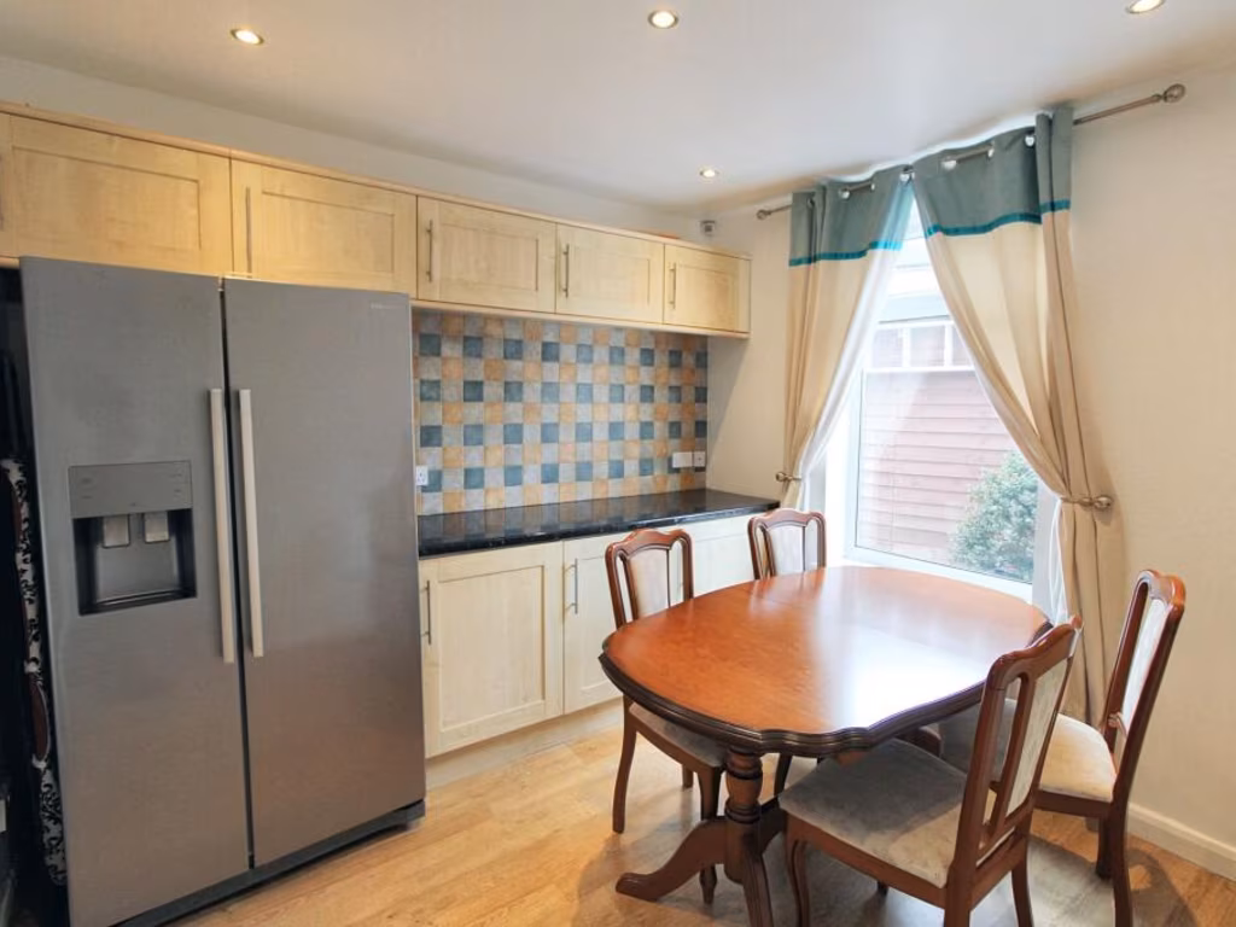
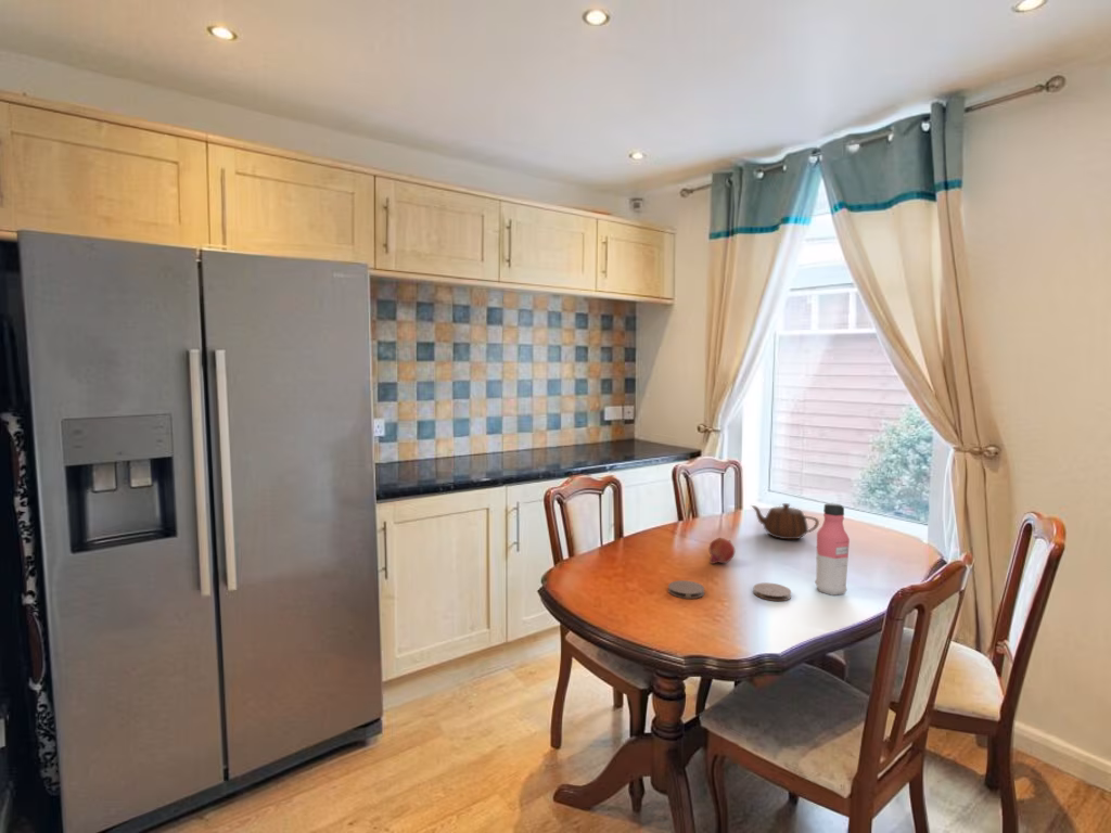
+ coaster [752,581,792,602]
+ fruit [707,537,736,565]
+ teapot [750,502,820,540]
+ coaster [667,579,705,600]
+ water bottle [814,502,851,597]
